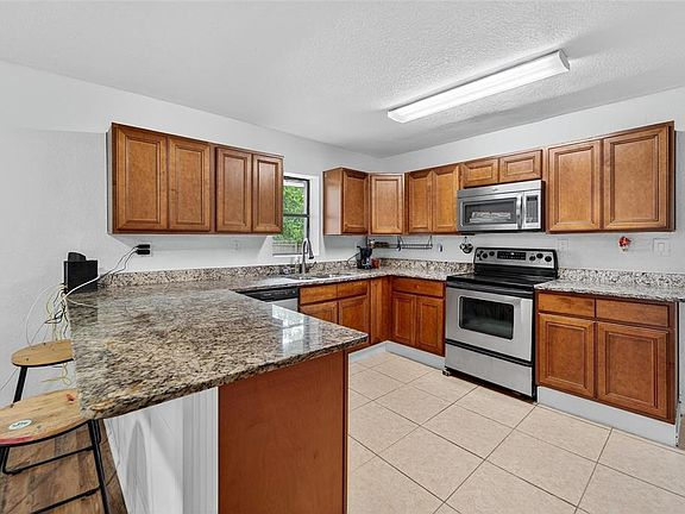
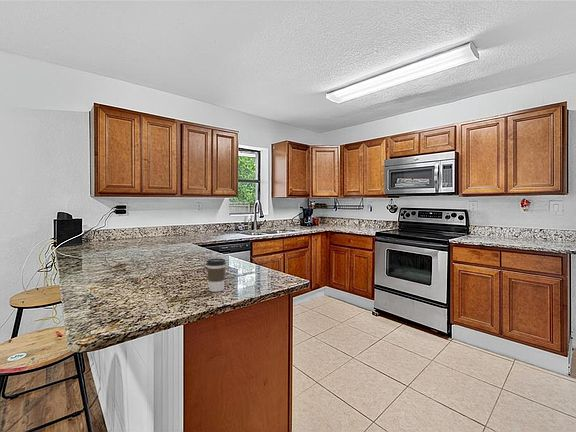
+ coffee cup [206,258,227,293]
